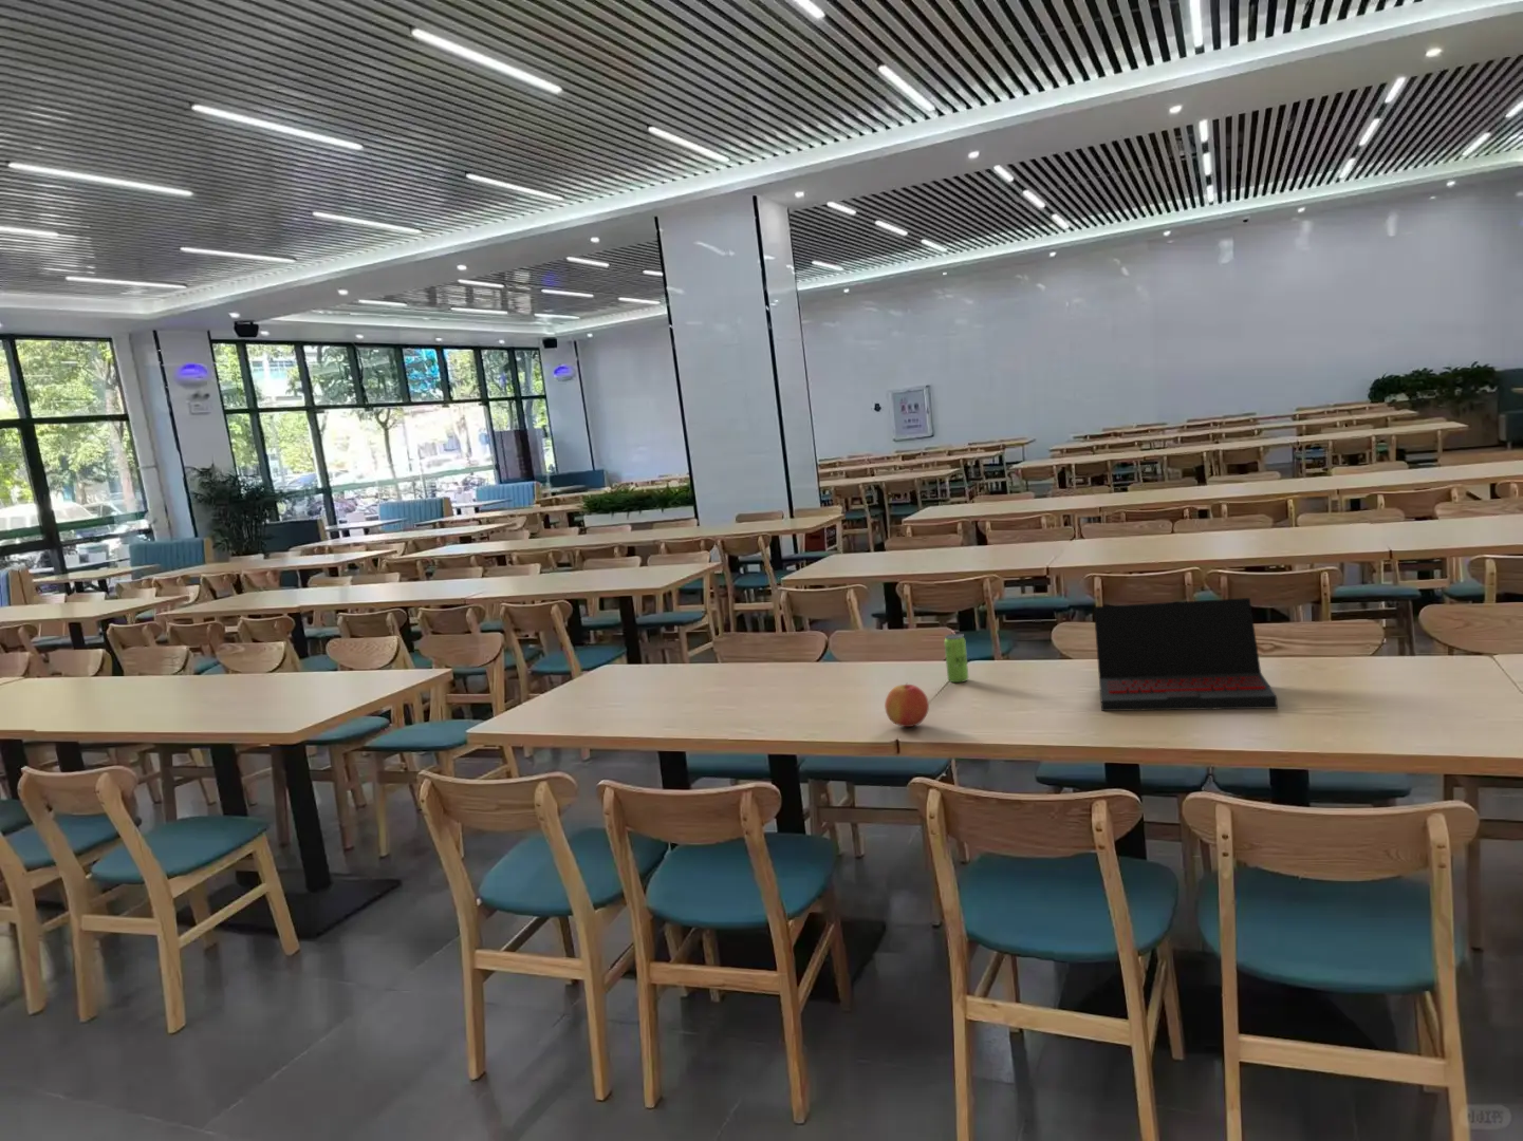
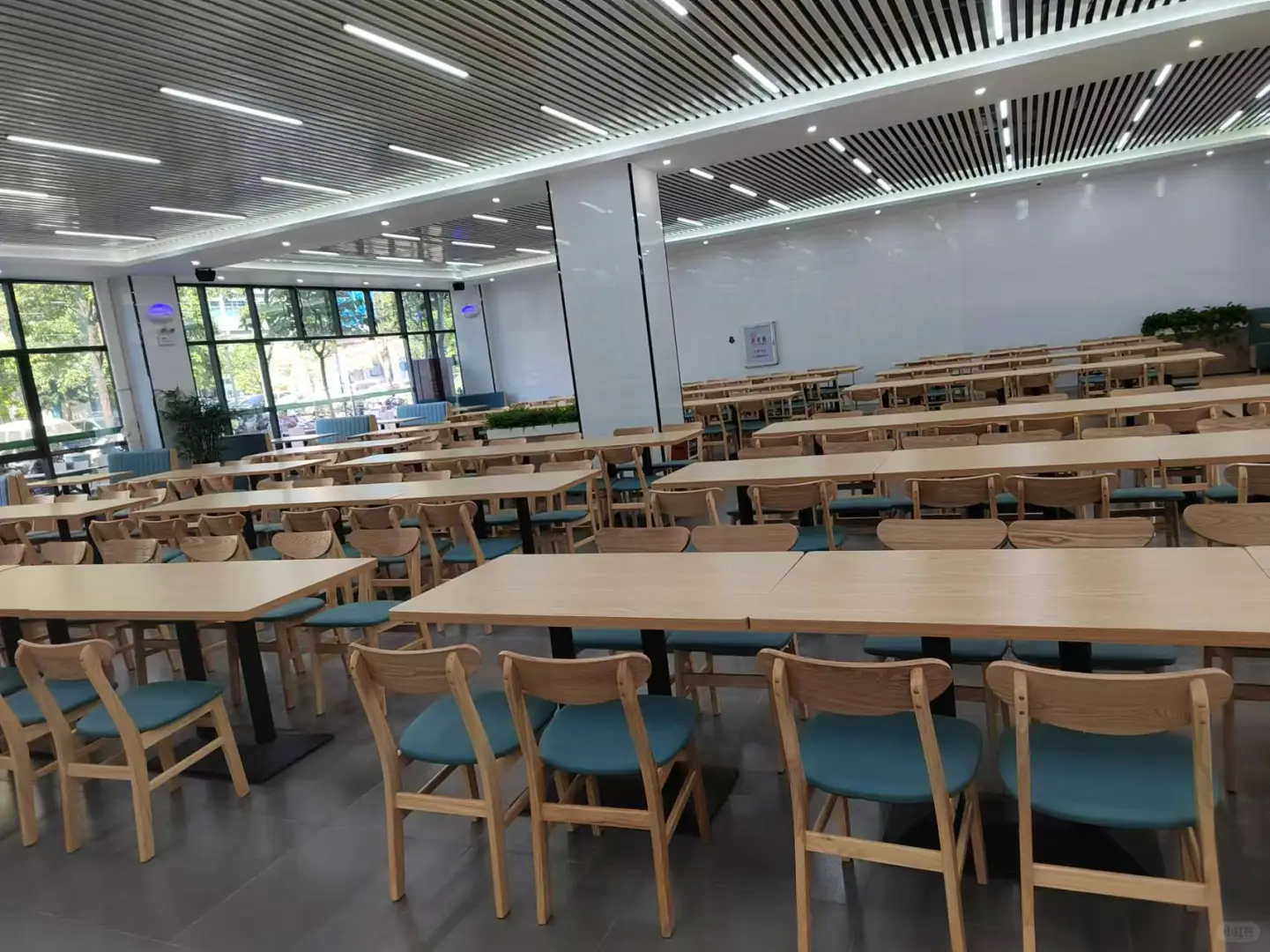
- laptop [1092,597,1278,712]
- beverage can [943,633,969,683]
- apple [884,682,931,728]
